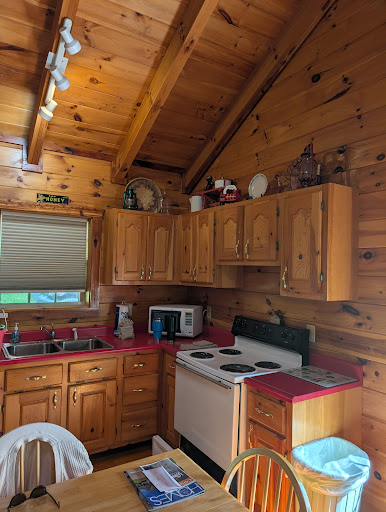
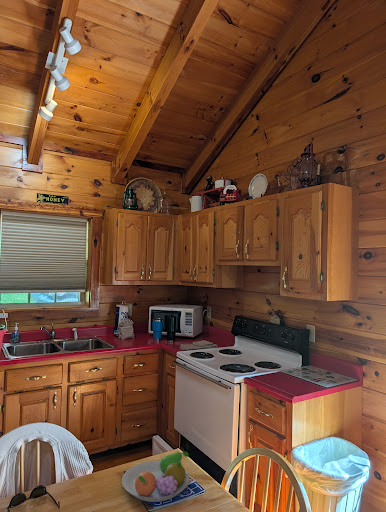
+ fruit bowl [121,450,190,503]
